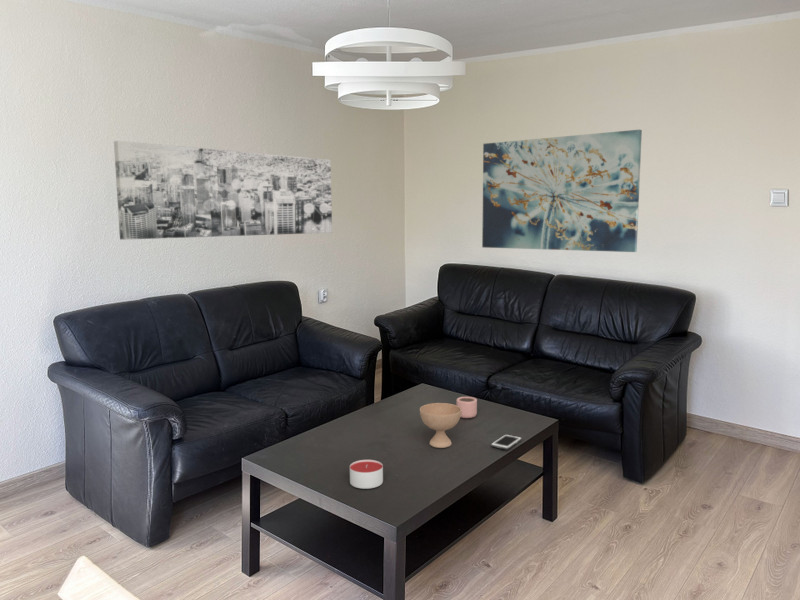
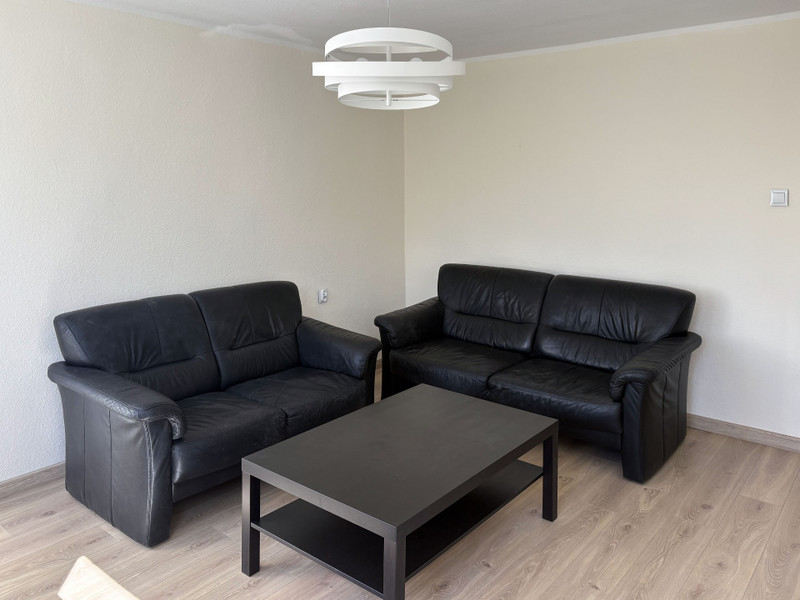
- cell phone [490,433,523,451]
- wall art [113,140,333,241]
- wall art [481,129,643,253]
- bowl [419,402,462,449]
- candle [349,459,384,490]
- mug [455,396,478,419]
